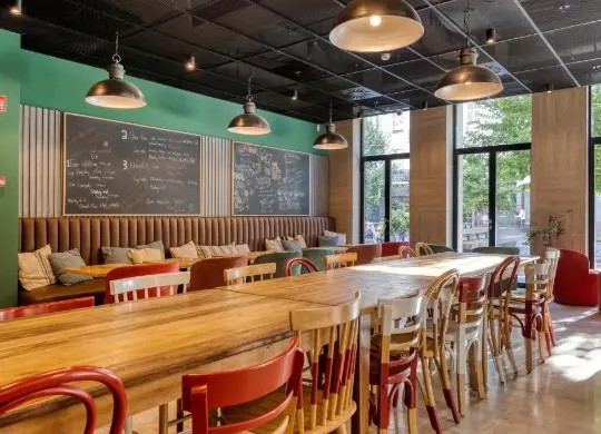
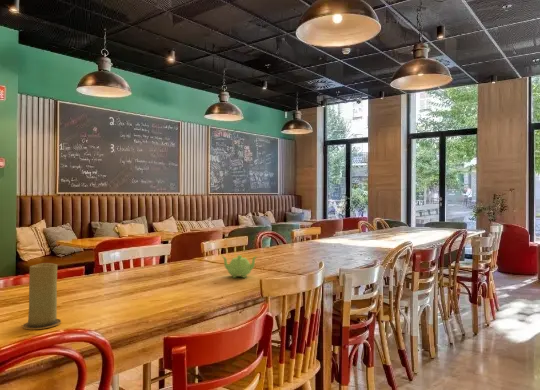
+ teapot [220,254,258,279]
+ candle [21,262,62,330]
